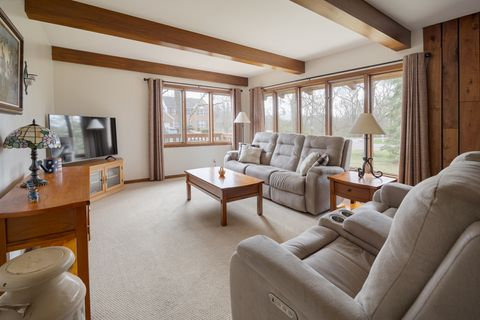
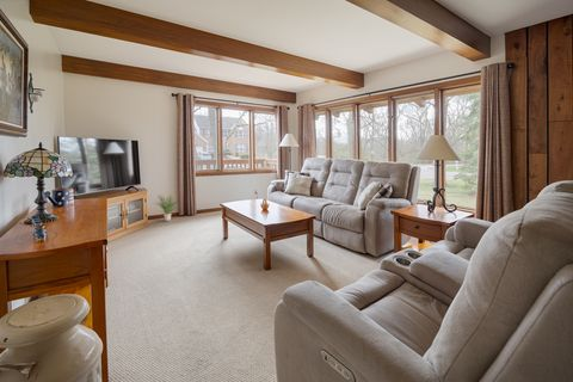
+ potted plant [153,193,177,222]
